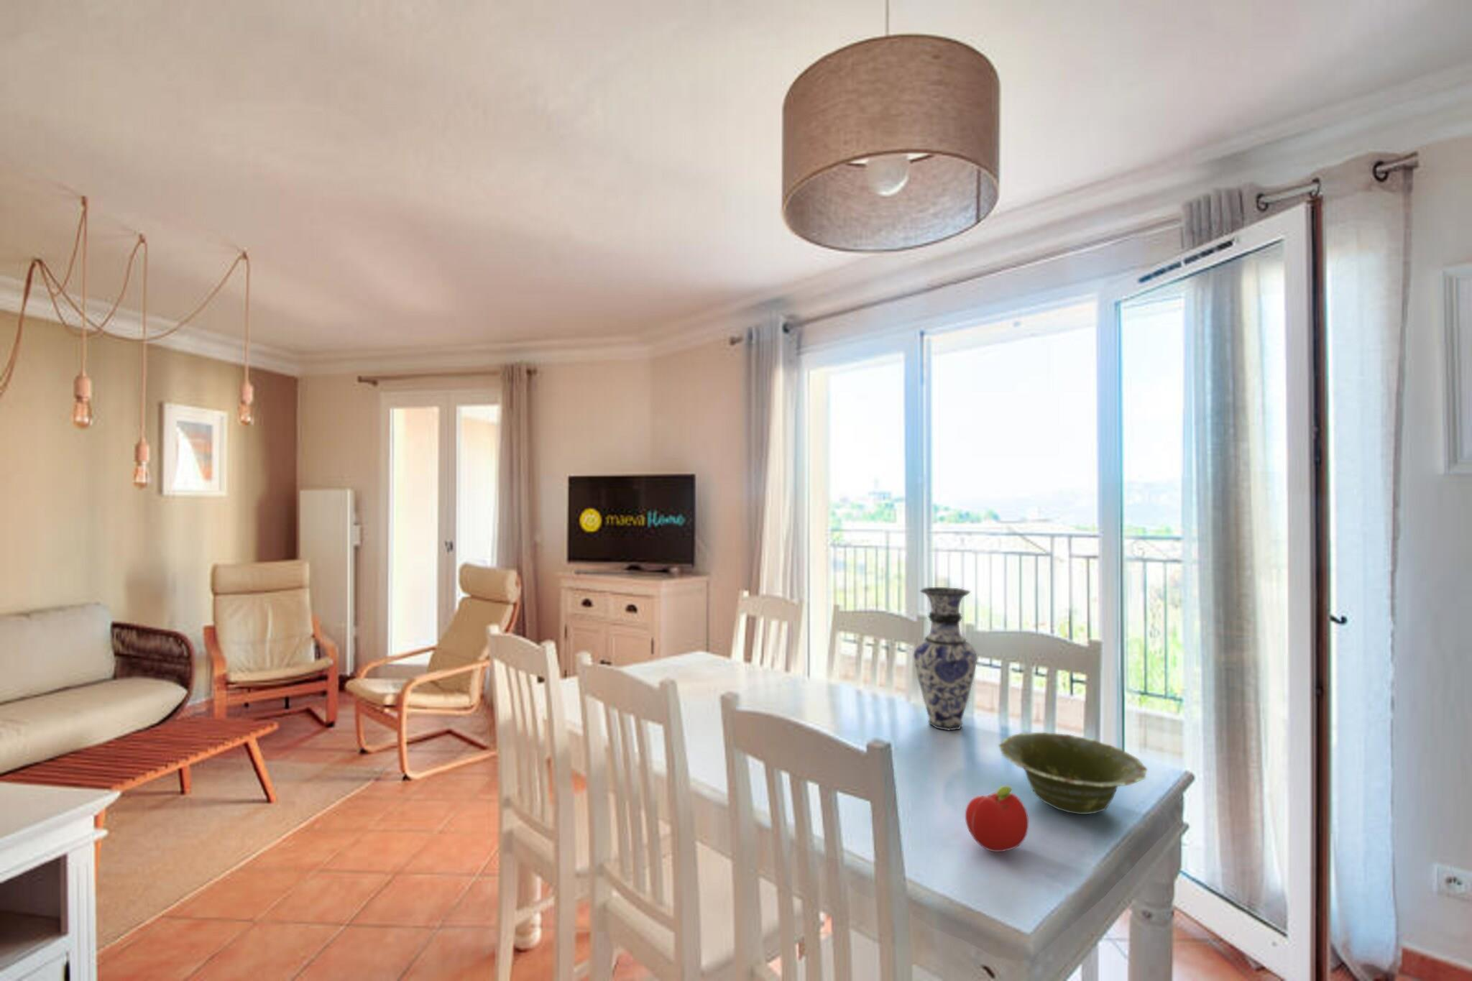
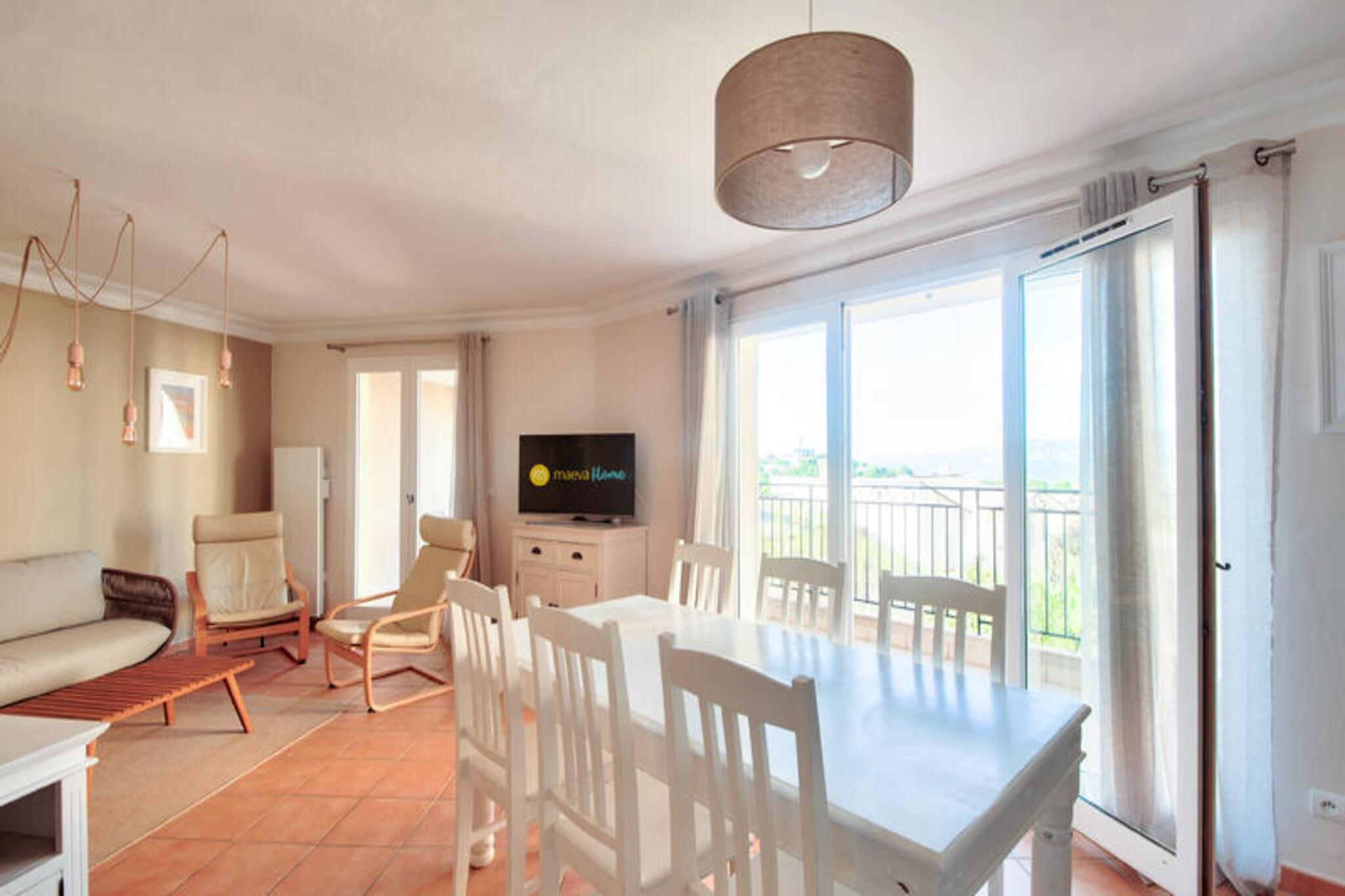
- fruit [964,785,1029,853]
- vase [913,587,978,731]
- dish [998,731,1148,815]
